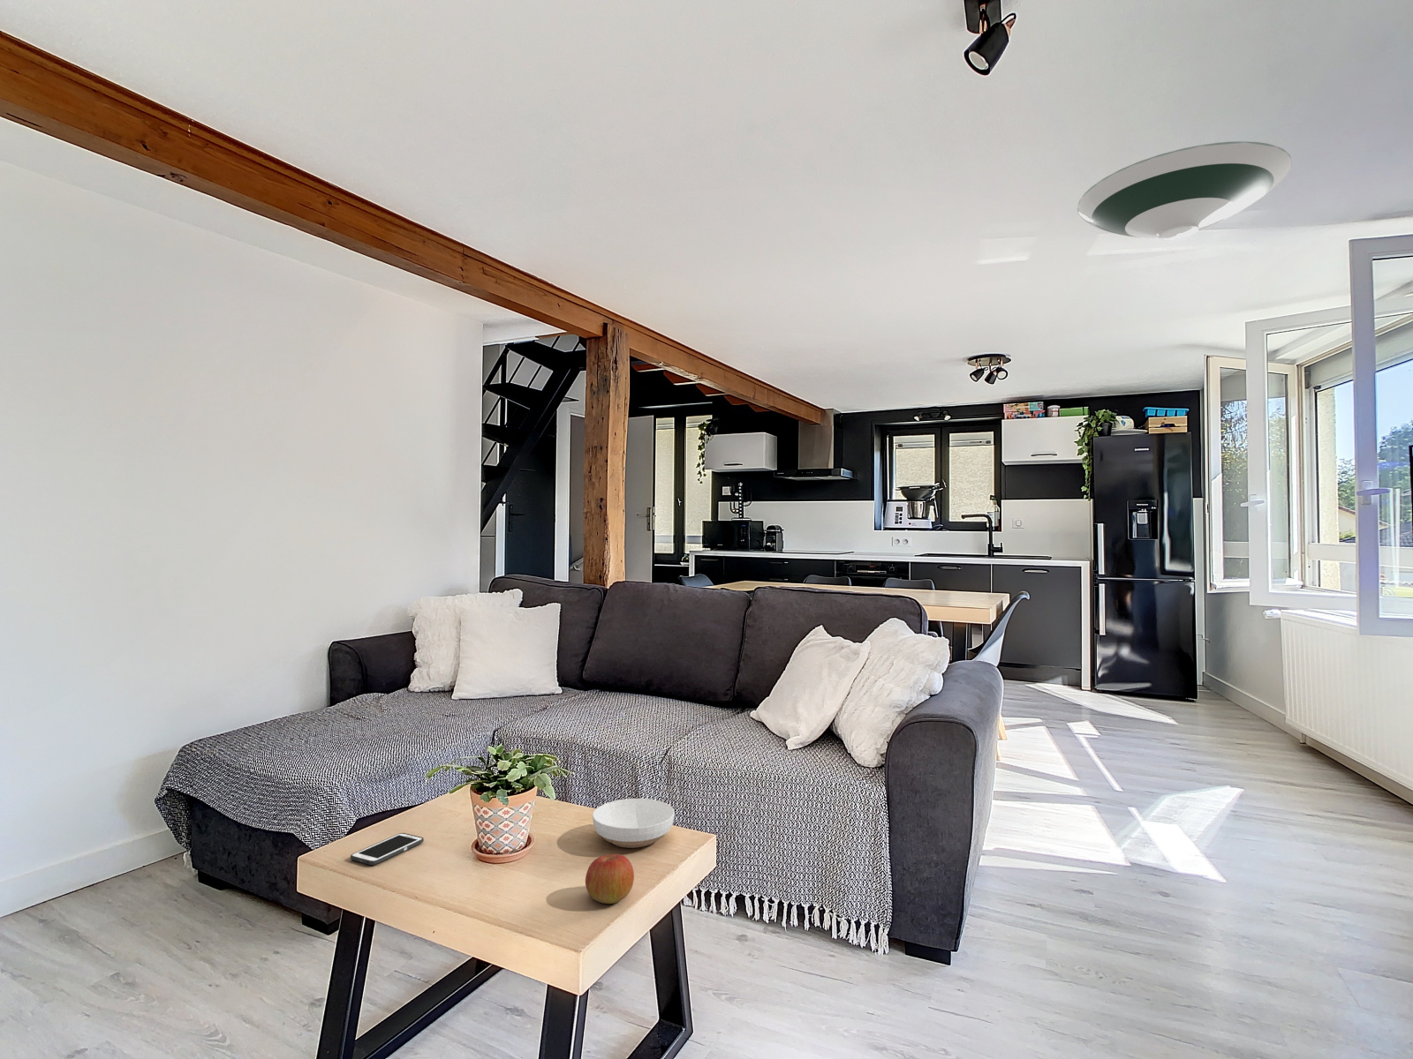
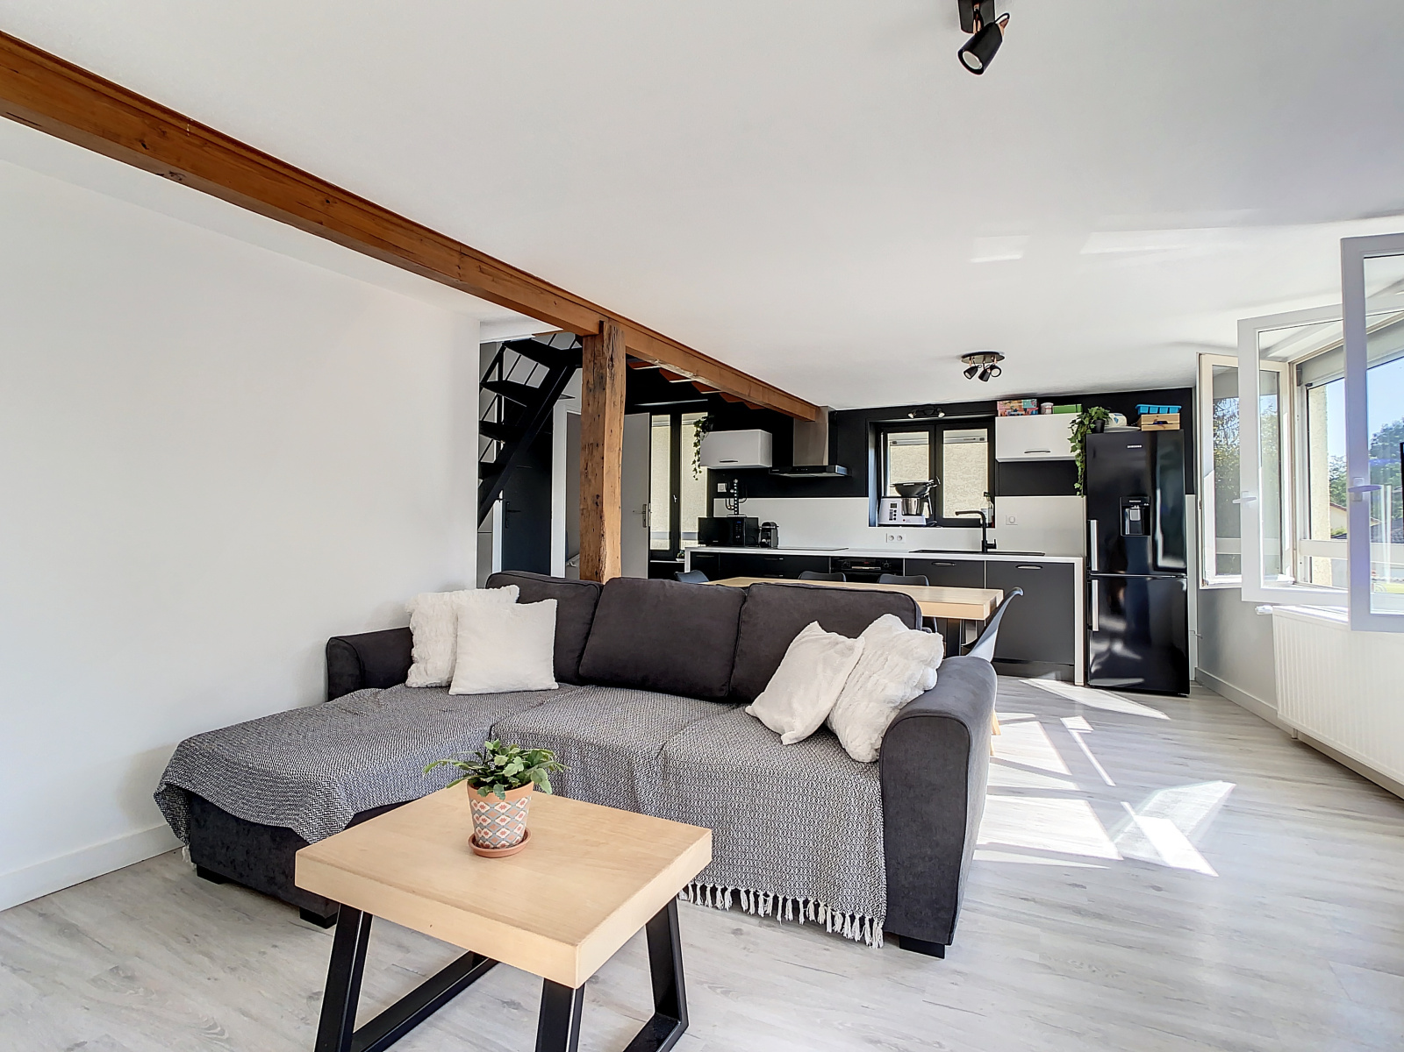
- cell phone [349,832,425,865]
- apple [584,853,635,904]
- bowl [592,798,675,849]
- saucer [1077,140,1293,241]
